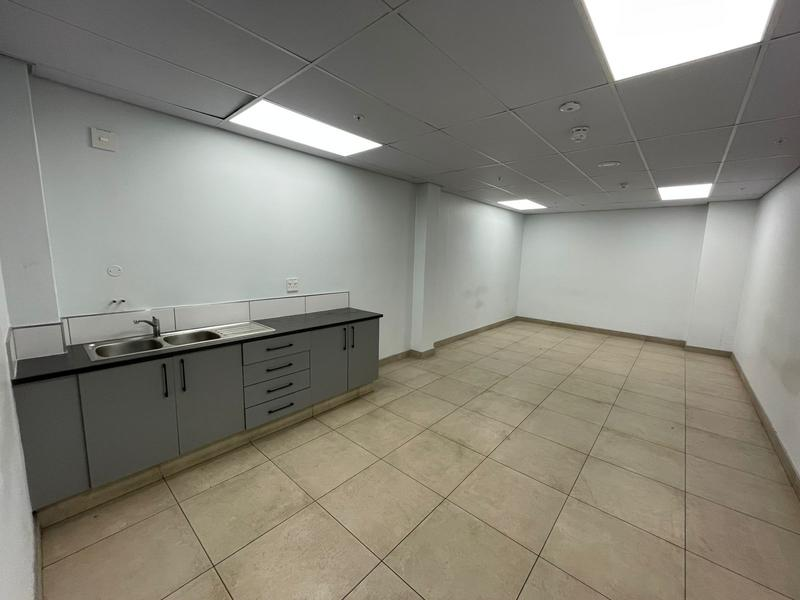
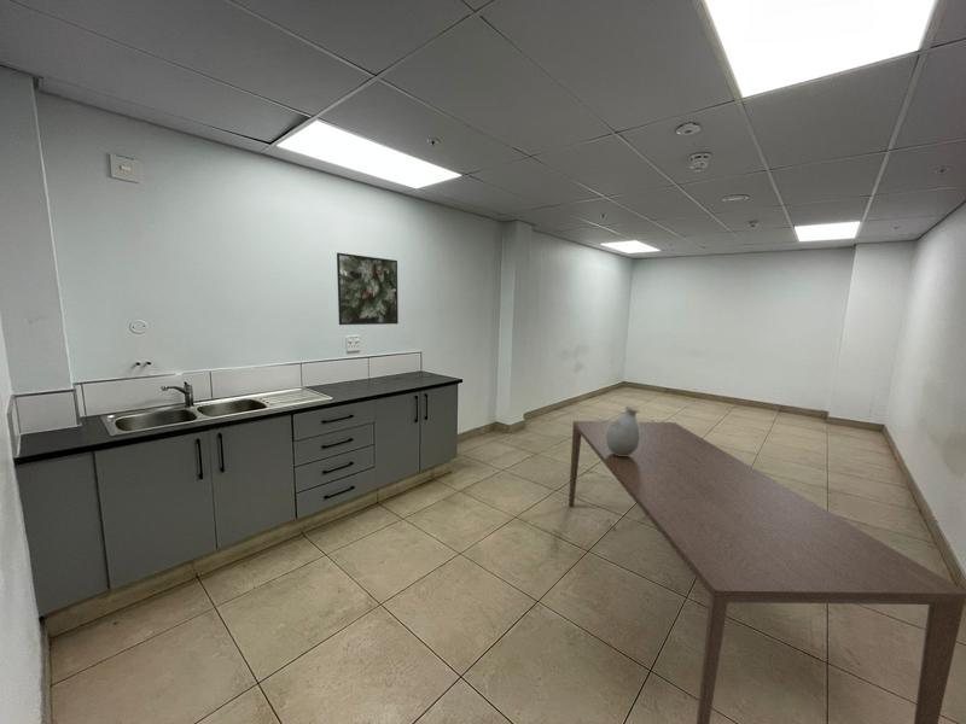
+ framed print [336,252,400,326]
+ vase [605,404,640,456]
+ dining table [568,420,966,724]
